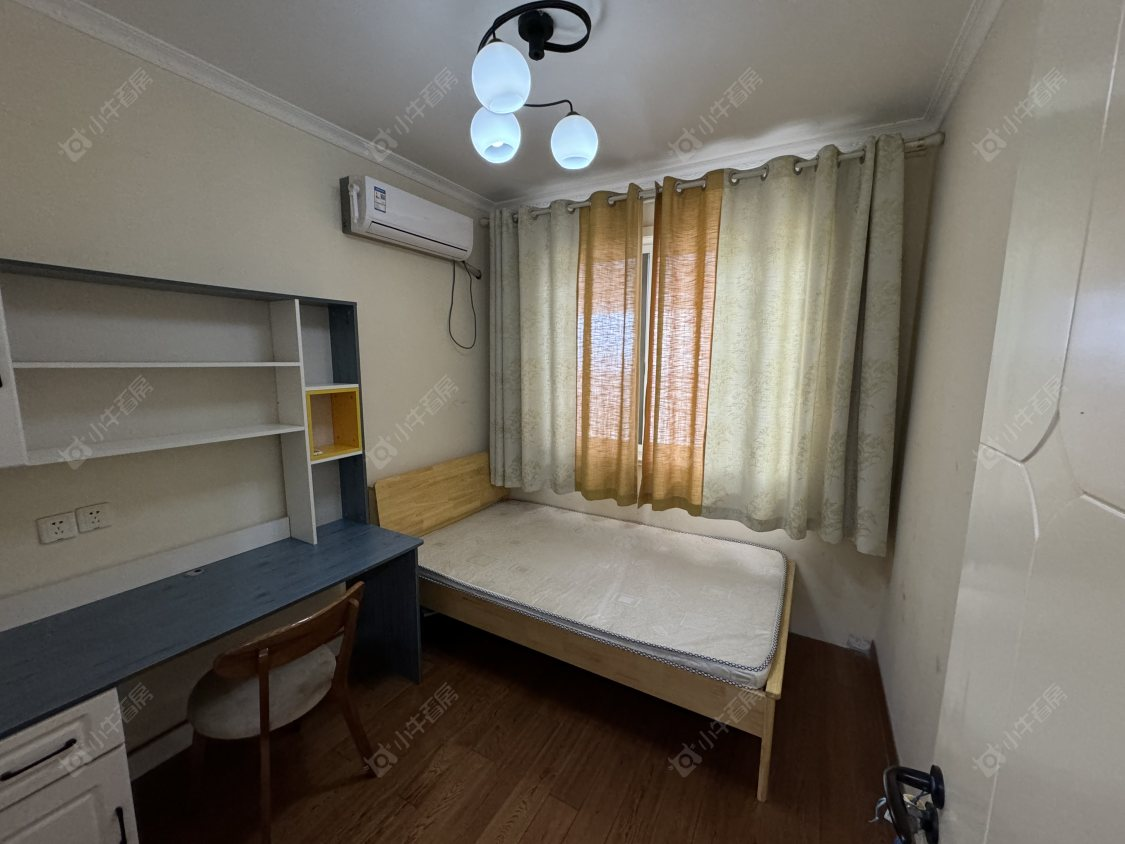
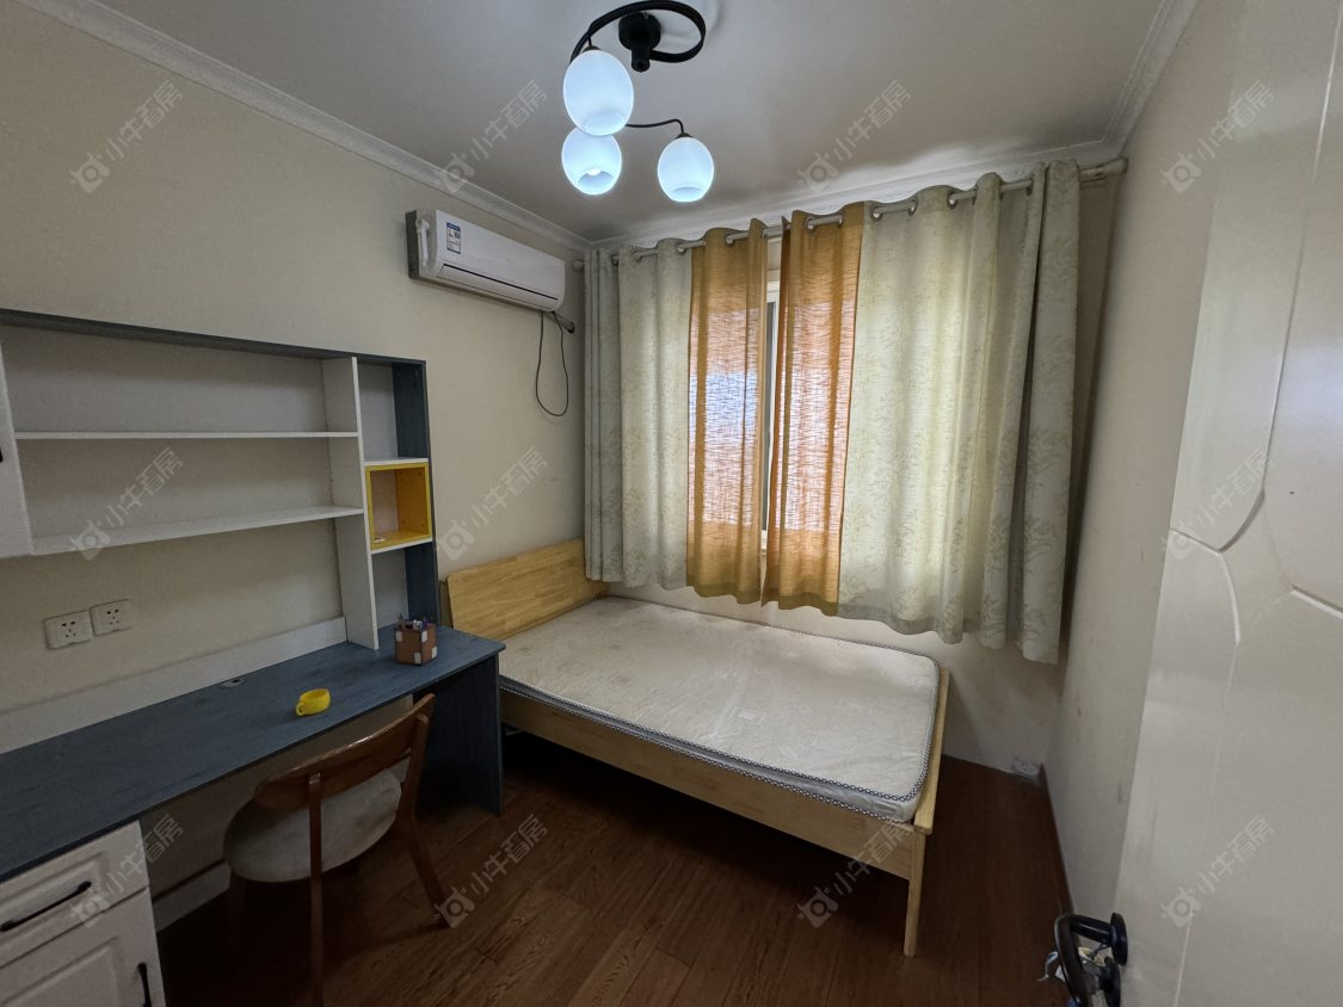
+ desk organizer [393,612,438,666]
+ cup [295,688,331,717]
